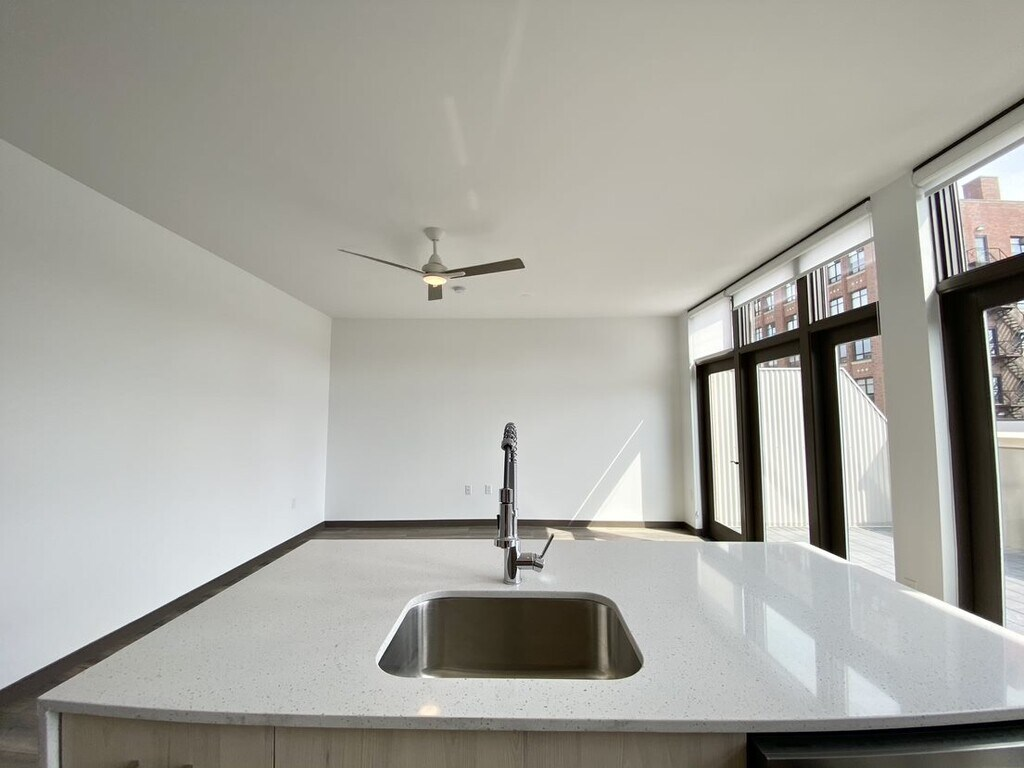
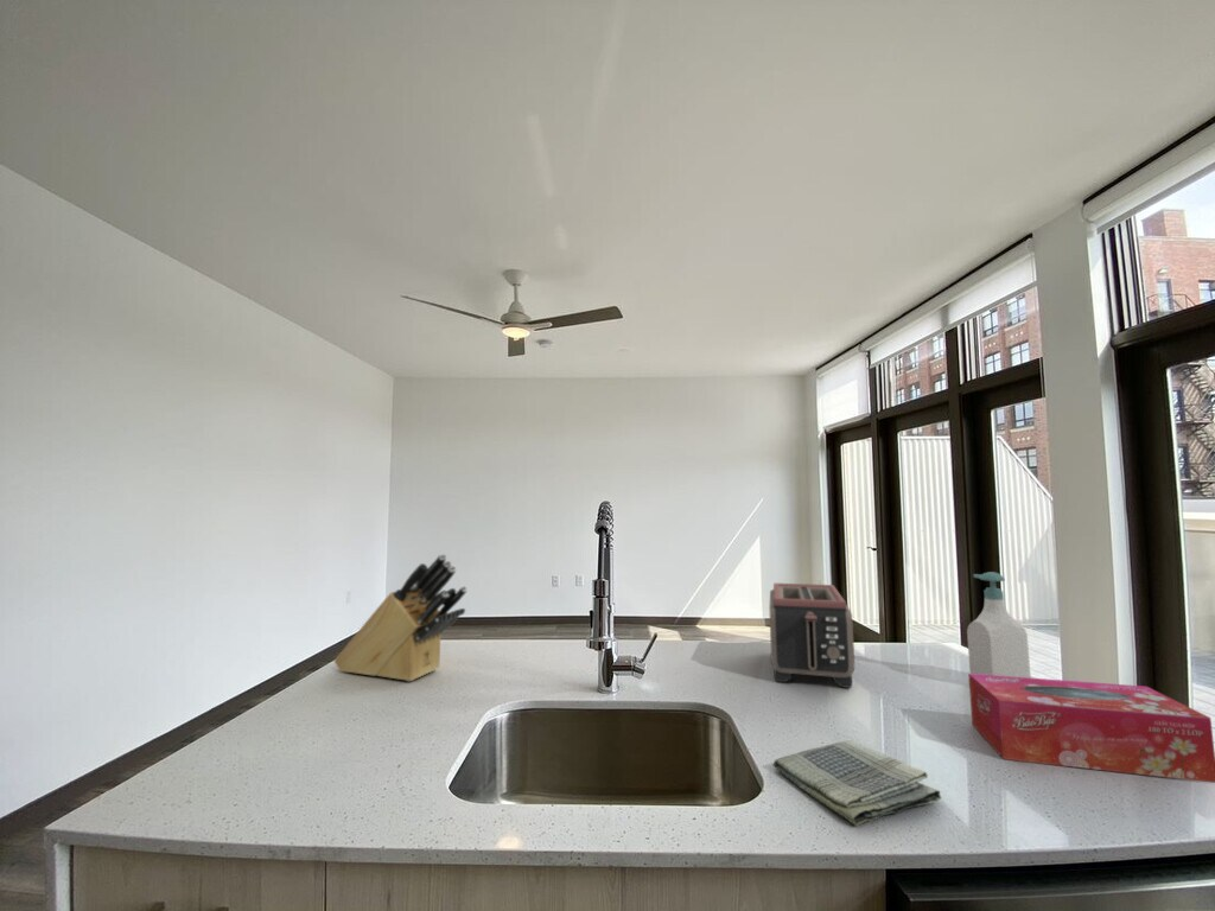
+ knife block [333,553,469,682]
+ soap bottle [966,571,1032,679]
+ dish towel [772,740,942,827]
+ tissue box [967,673,1215,784]
+ toaster [768,582,855,689]
